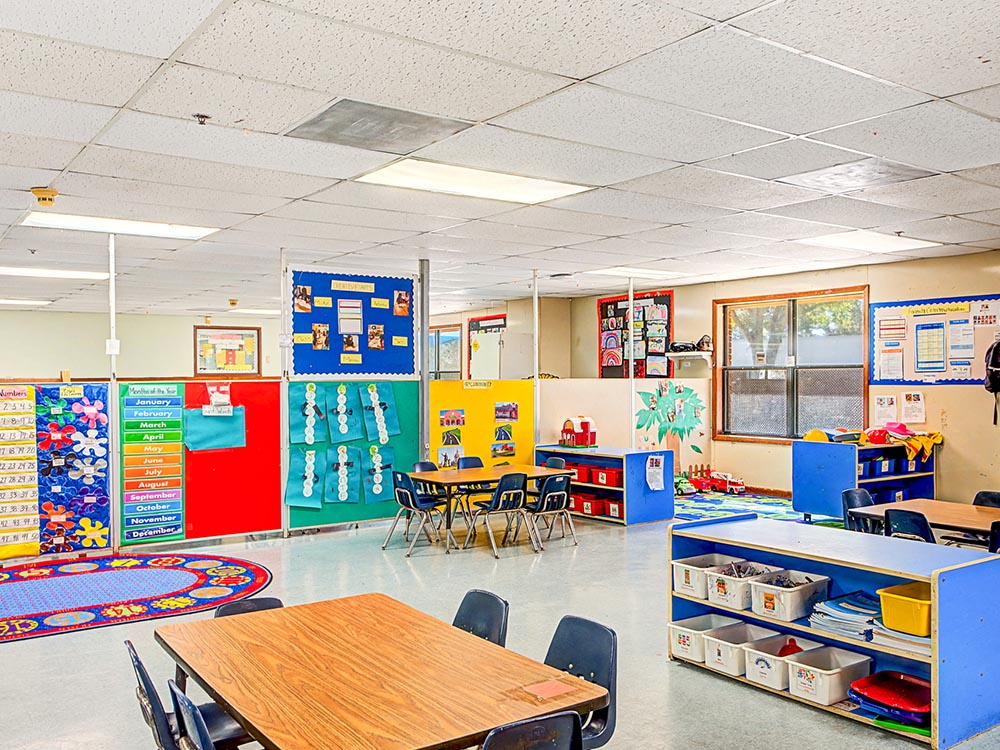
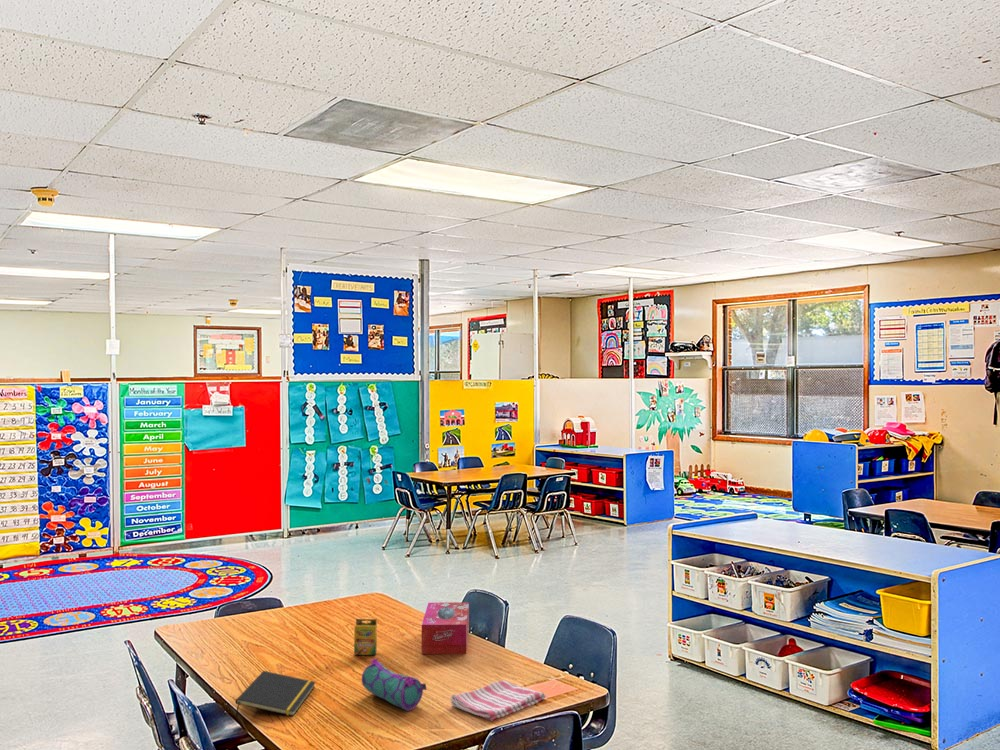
+ crayon box [353,618,378,656]
+ tissue box [421,601,470,655]
+ pencil case [361,658,428,712]
+ notepad [235,670,317,717]
+ dish towel [450,679,547,722]
